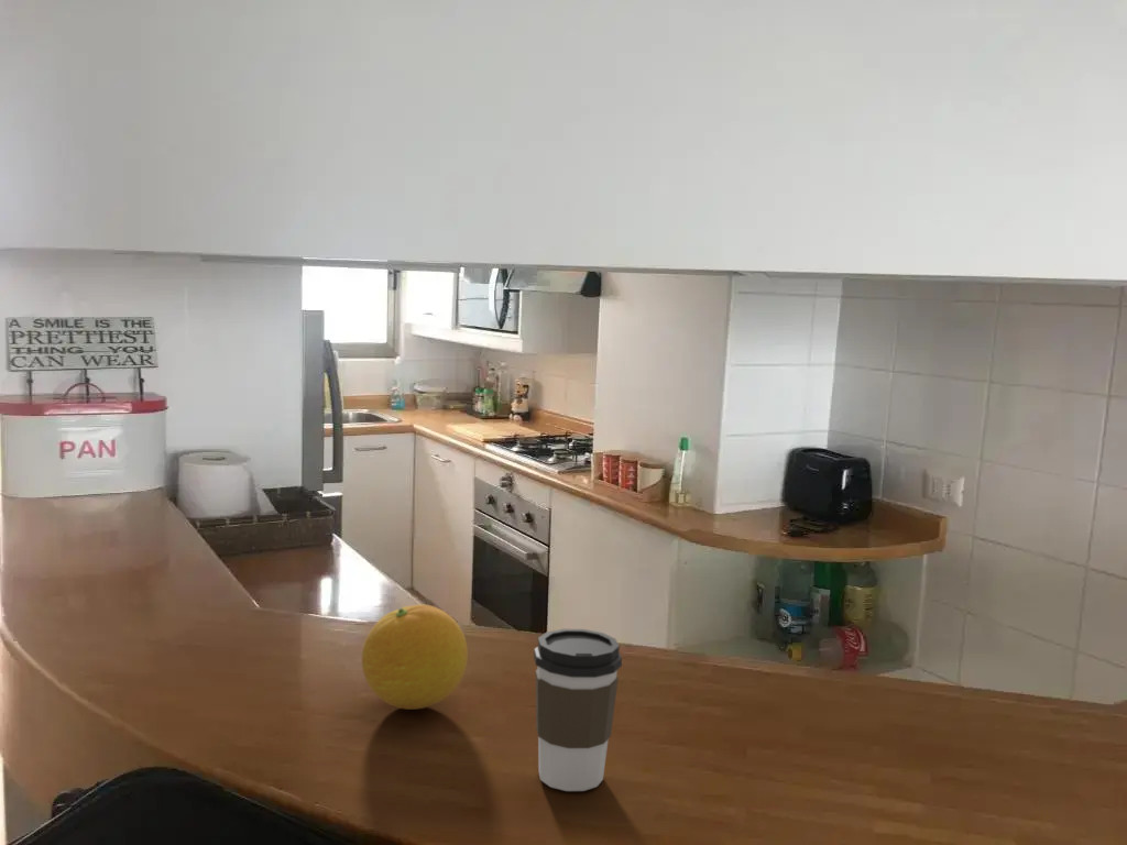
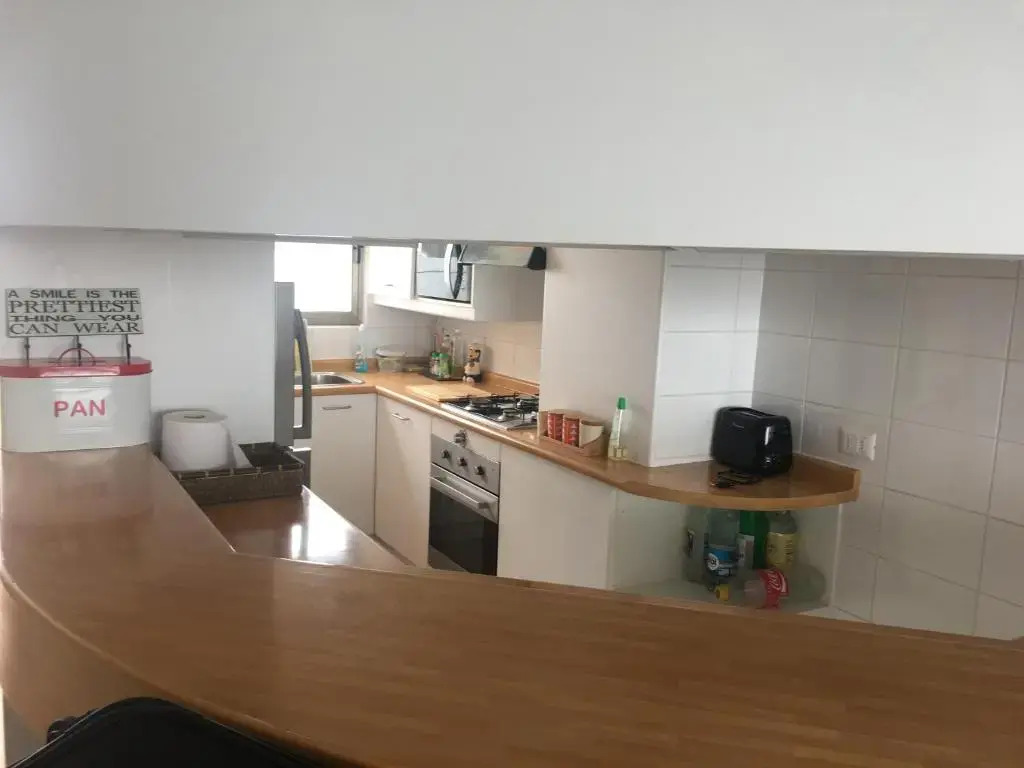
- coffee cup [533,628,623,792]
- fruit [361,604,469,711]
